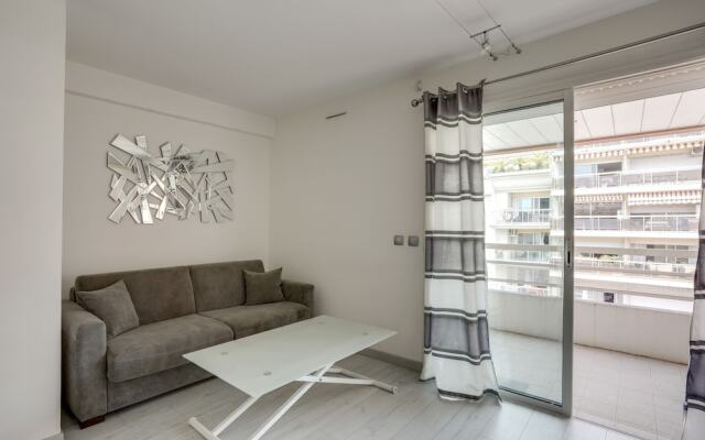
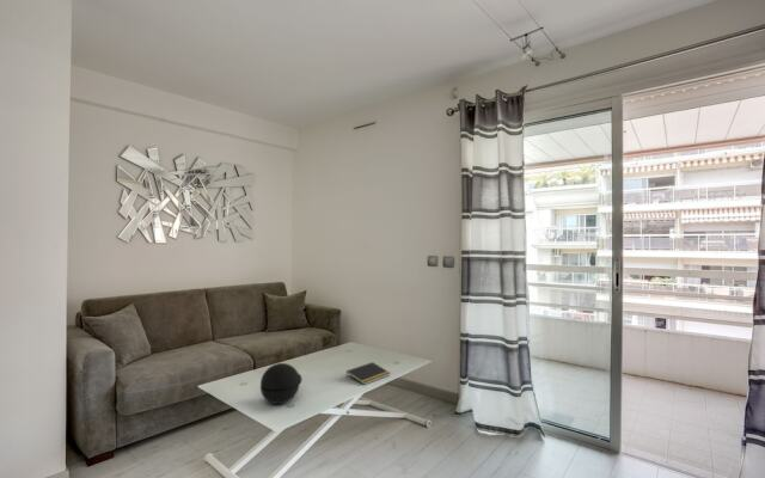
+ notepad [344,361,391,386]
+ decorative orb [259,362,302,405]
